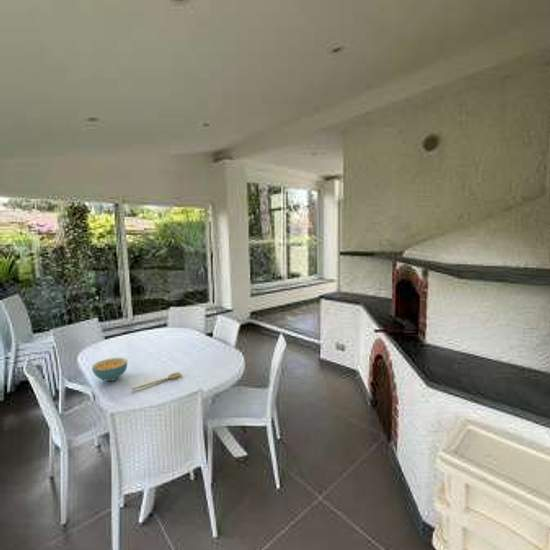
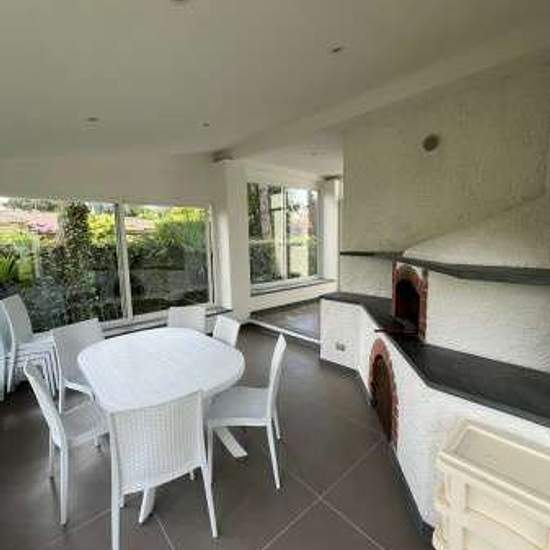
- cereal bowl [91,357,128,382]
- spoon [130,371,182,391]
